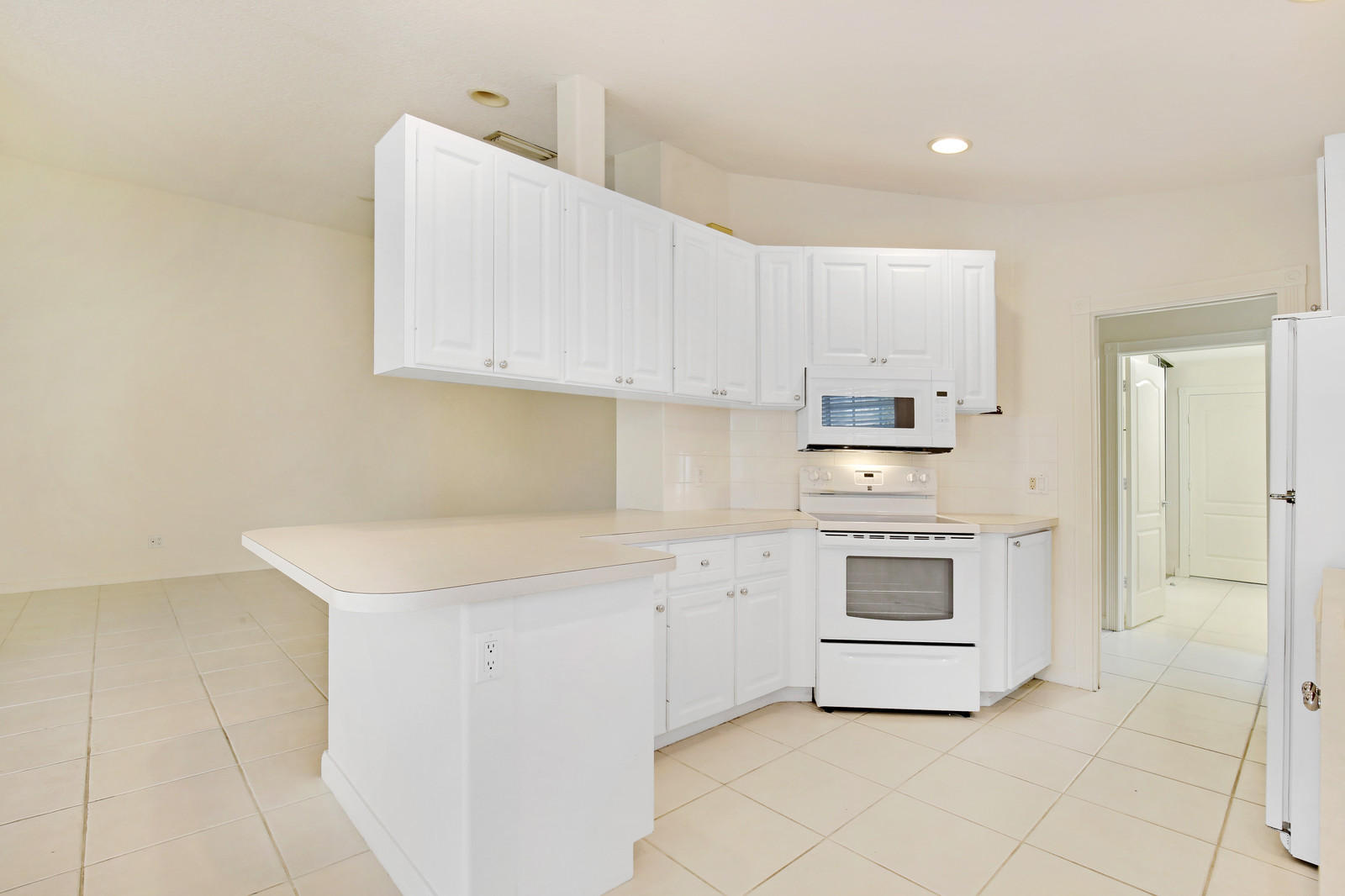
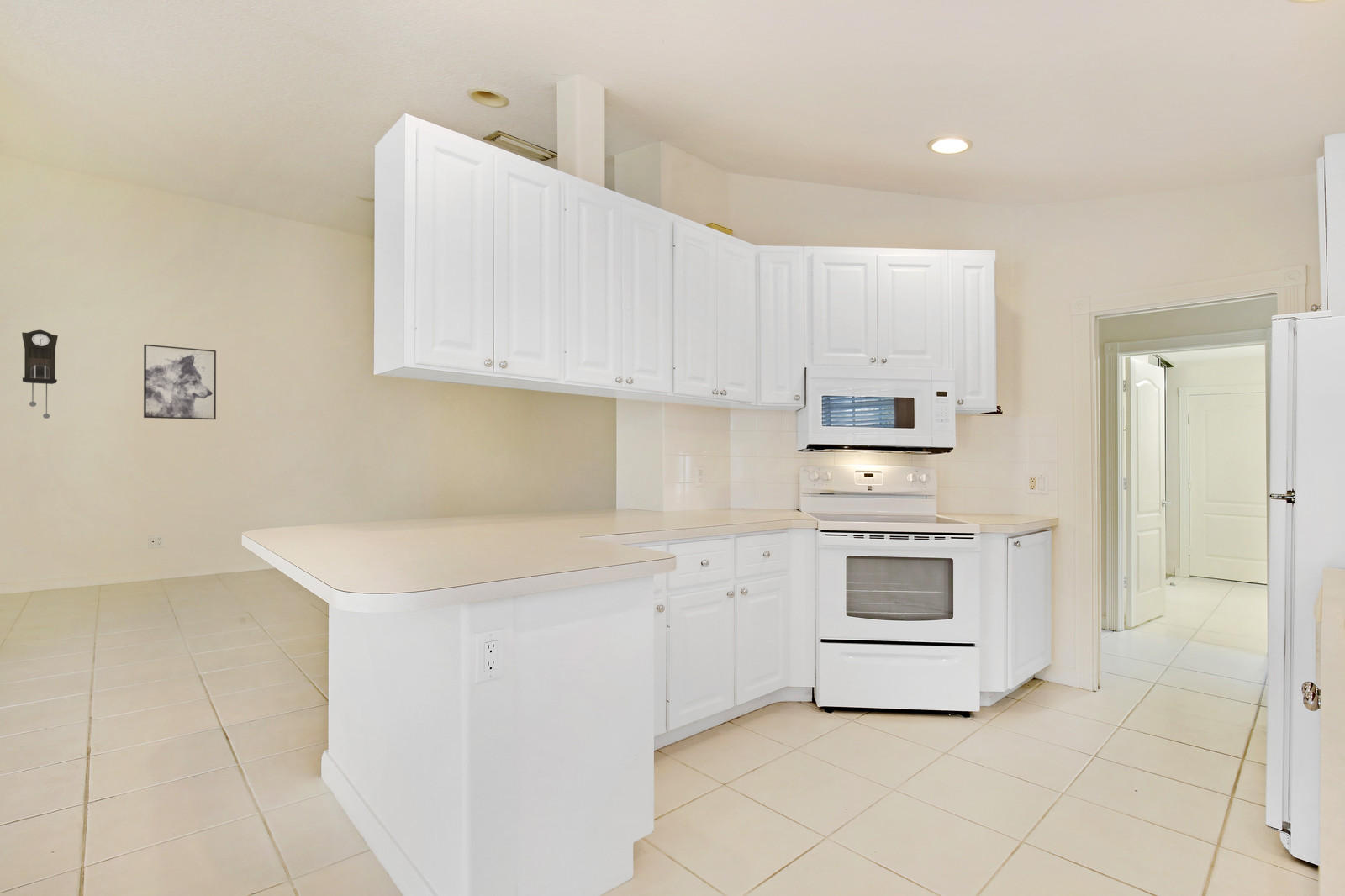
+ wall art [143,344,217,420]
+ pendulum clock [21,329,59,419]
